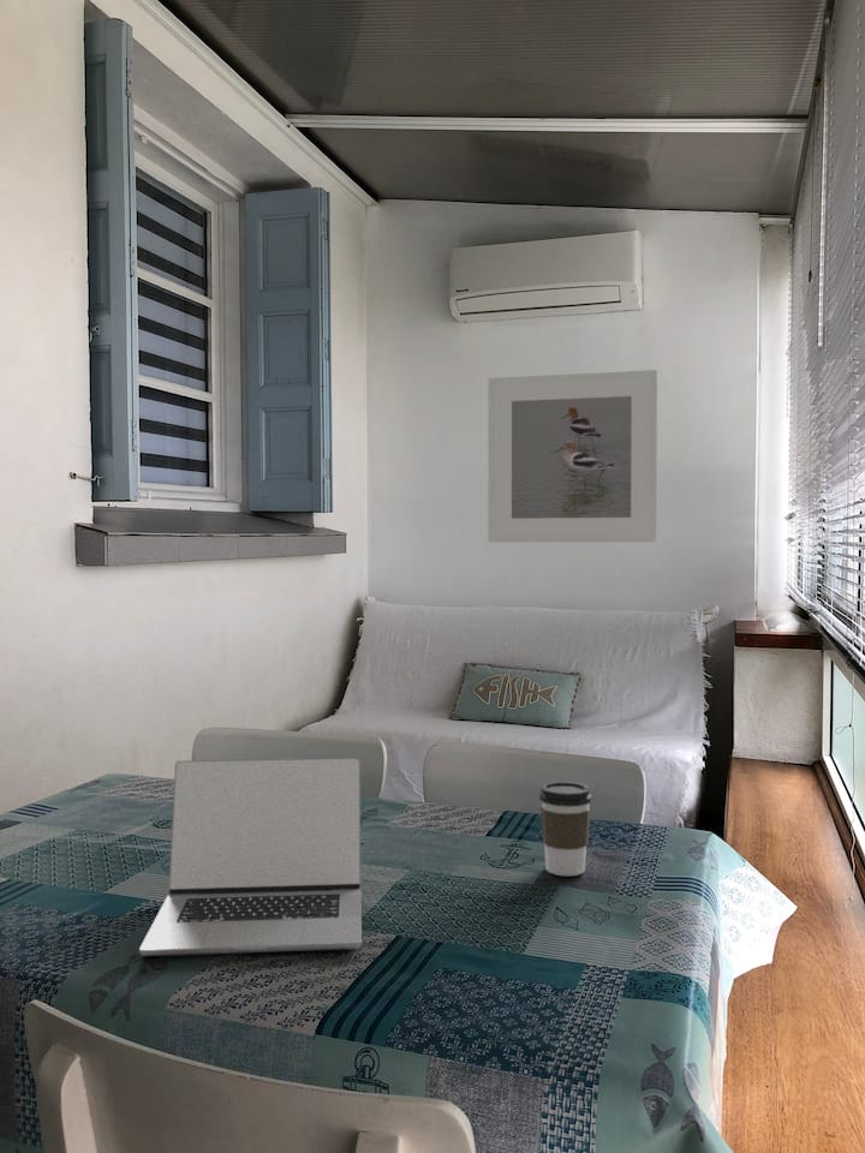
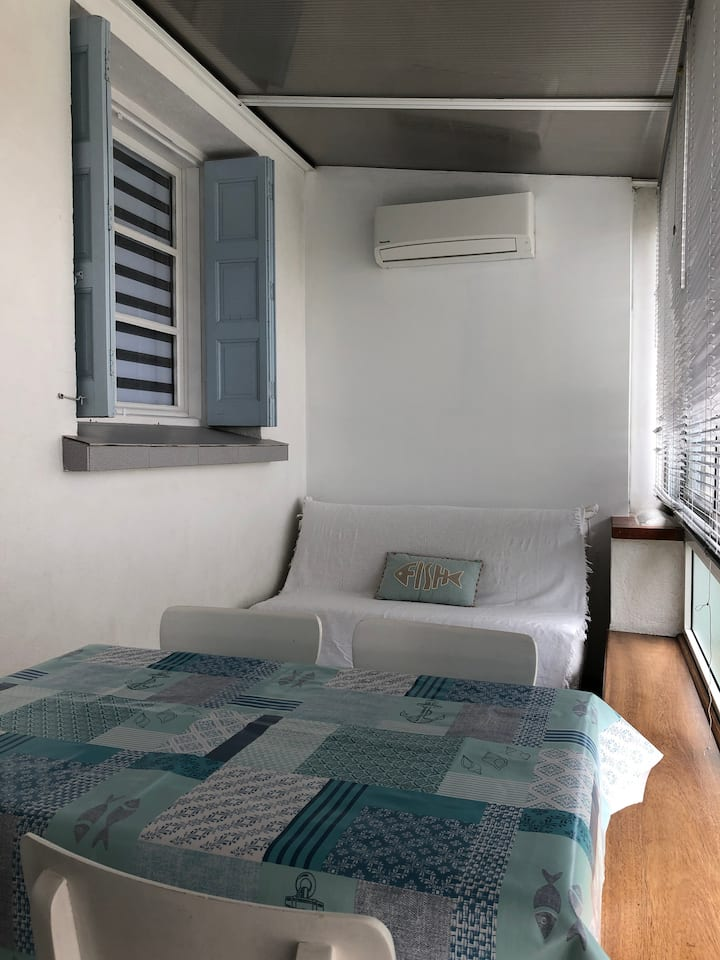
- coffee cup [538,781,593,877]
- laptop [138,757,363,957]
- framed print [487,369,658,543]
